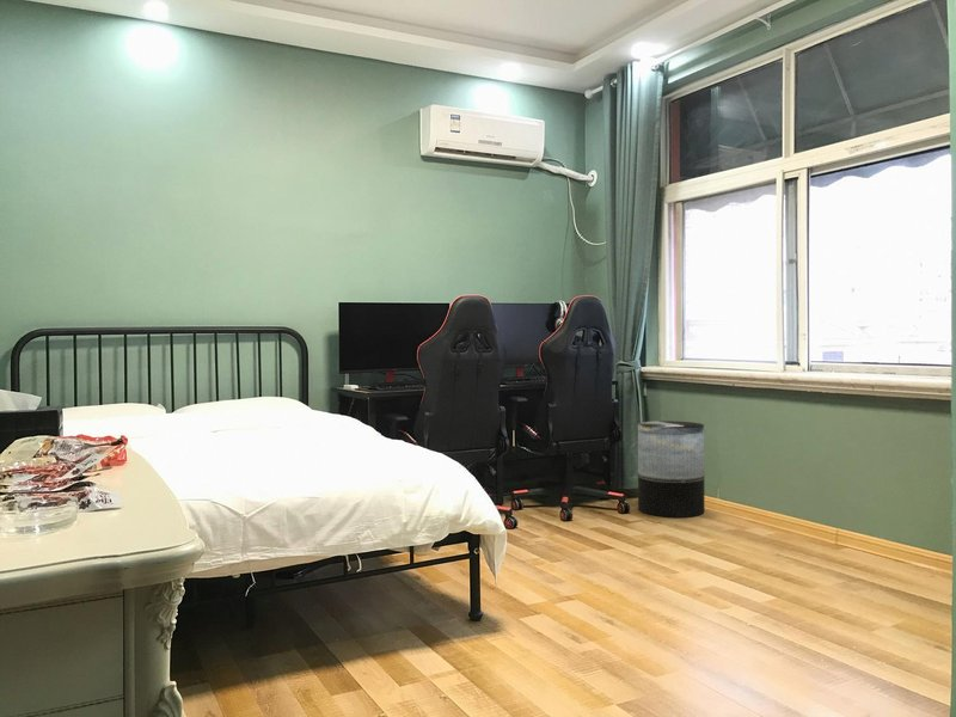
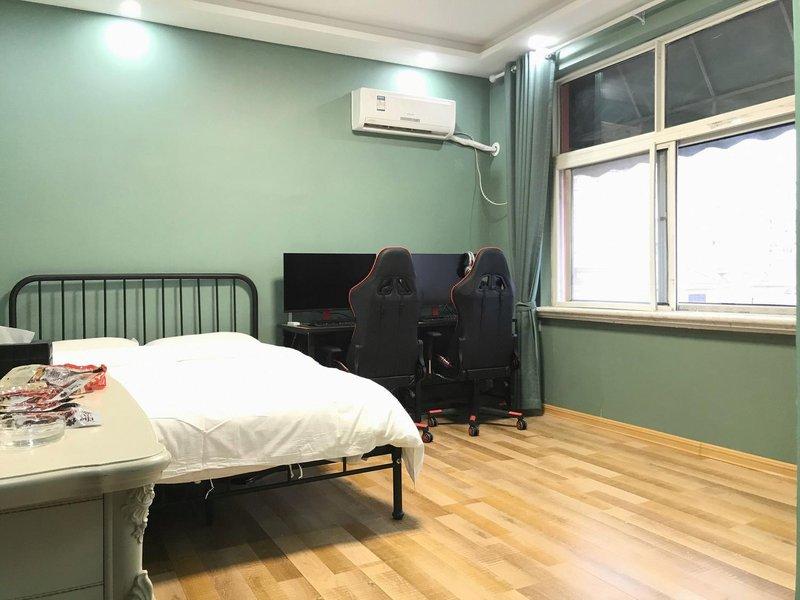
- trash can [637,419,706,519]
